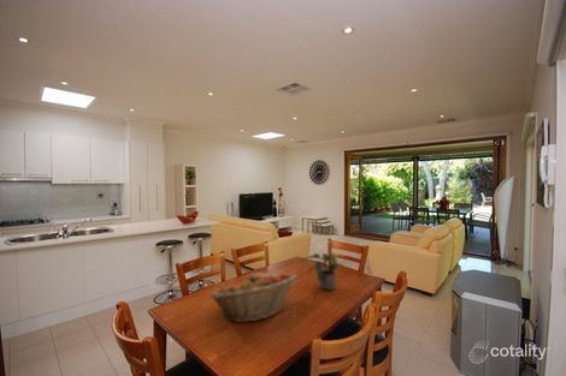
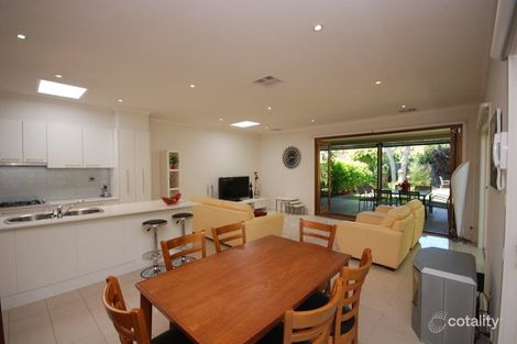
- potted plant [301,252,348,292]
- fruit basket [210,271,297,323]
